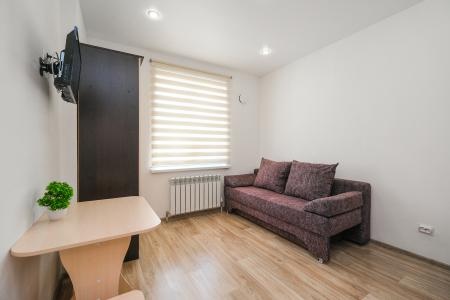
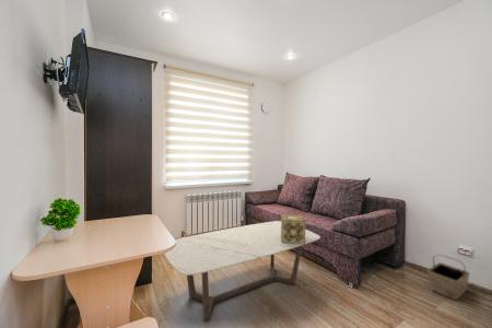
+ decorative box [280,213,306,245]
+ coffee table [163,220,321,323]
+ basket [425,254,471,301]
